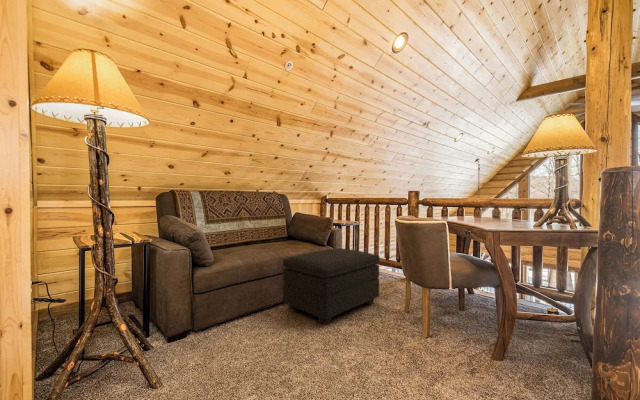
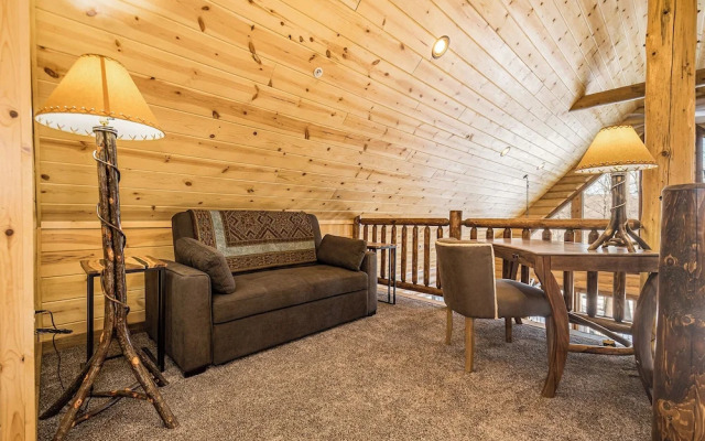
- footstool [282,247,381,326]
